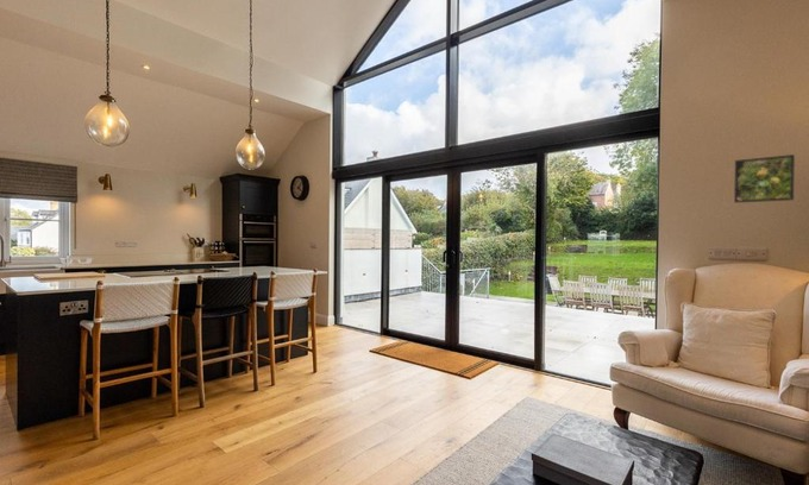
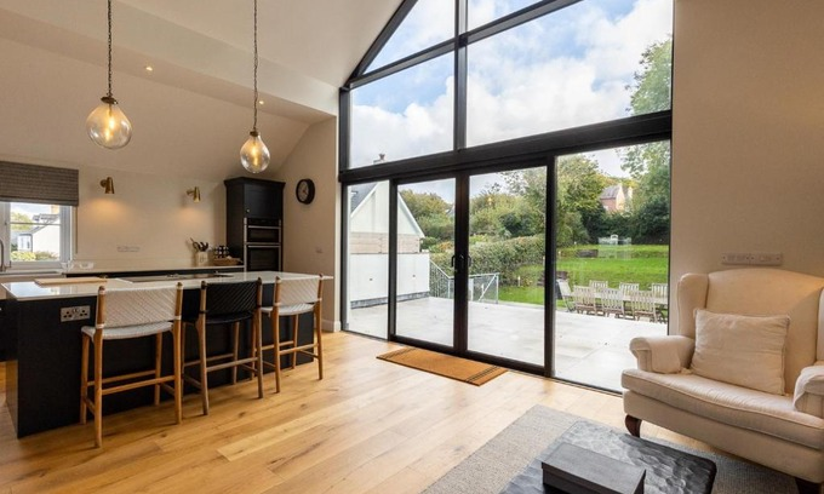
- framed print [733,153,796,204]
